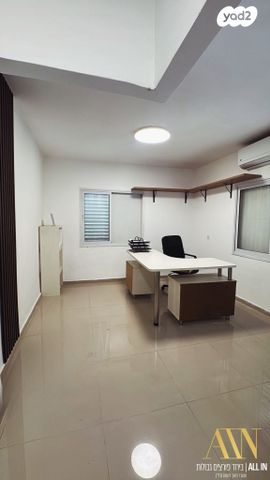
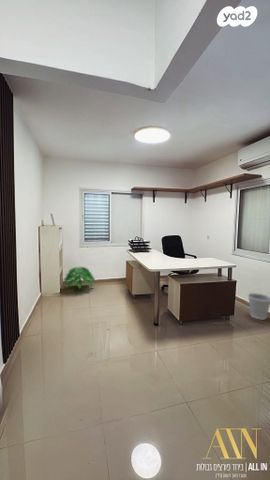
+ wastebasket [247,292,270,320]
+ indoor plant [61,265,98,290]
